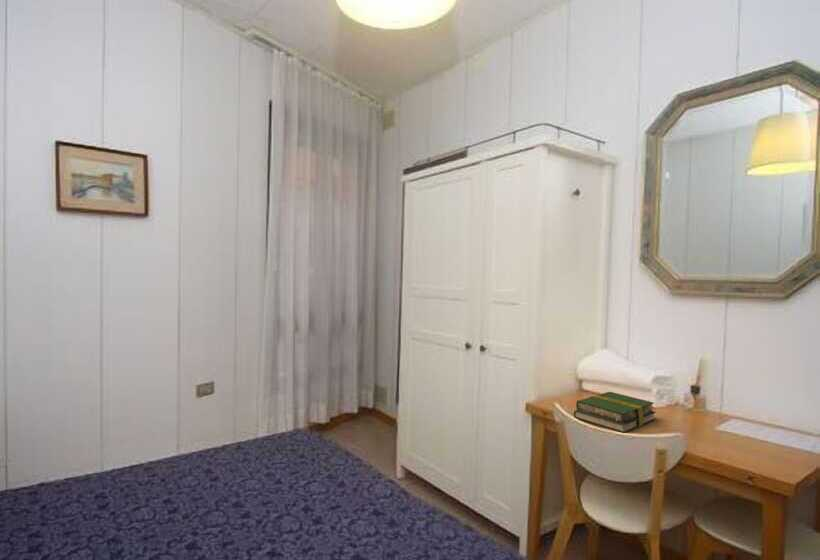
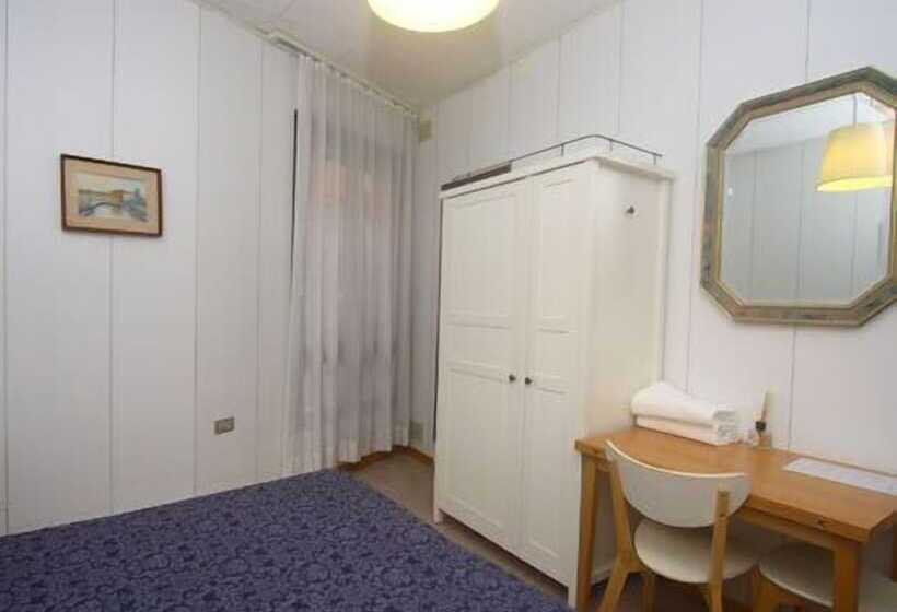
- book [573,391,657,434]
